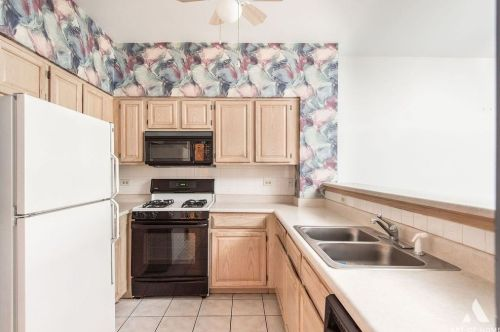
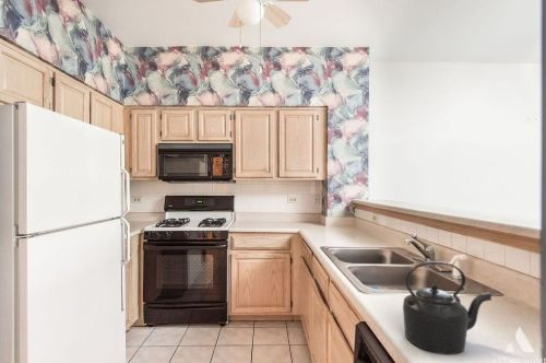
+ kettle [402,260,492,355]
